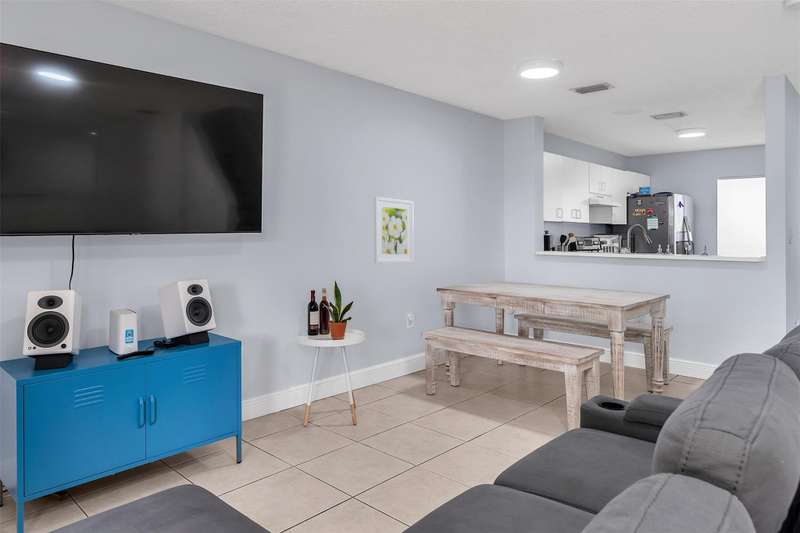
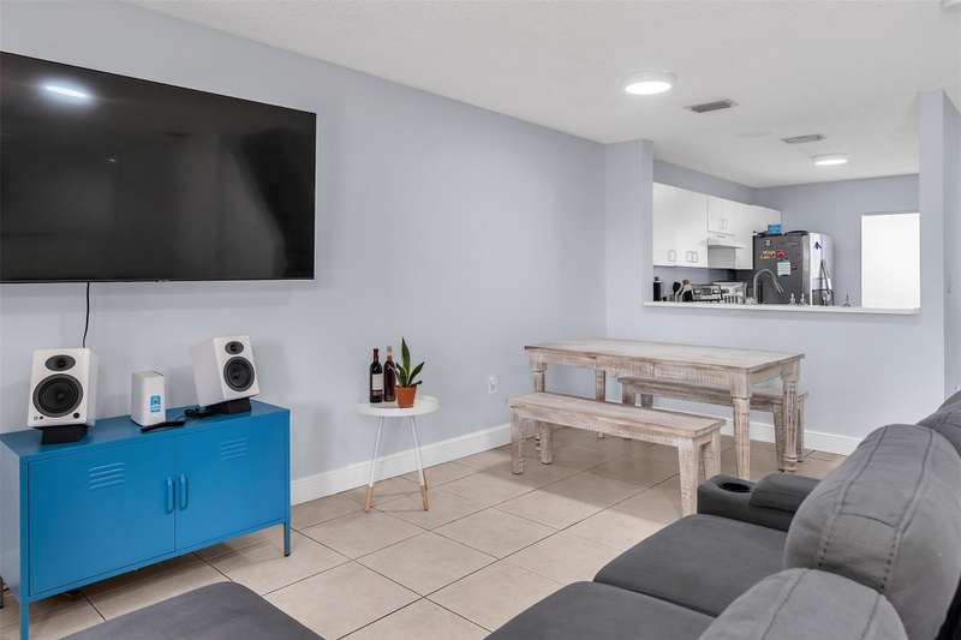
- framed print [373,196,415,264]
